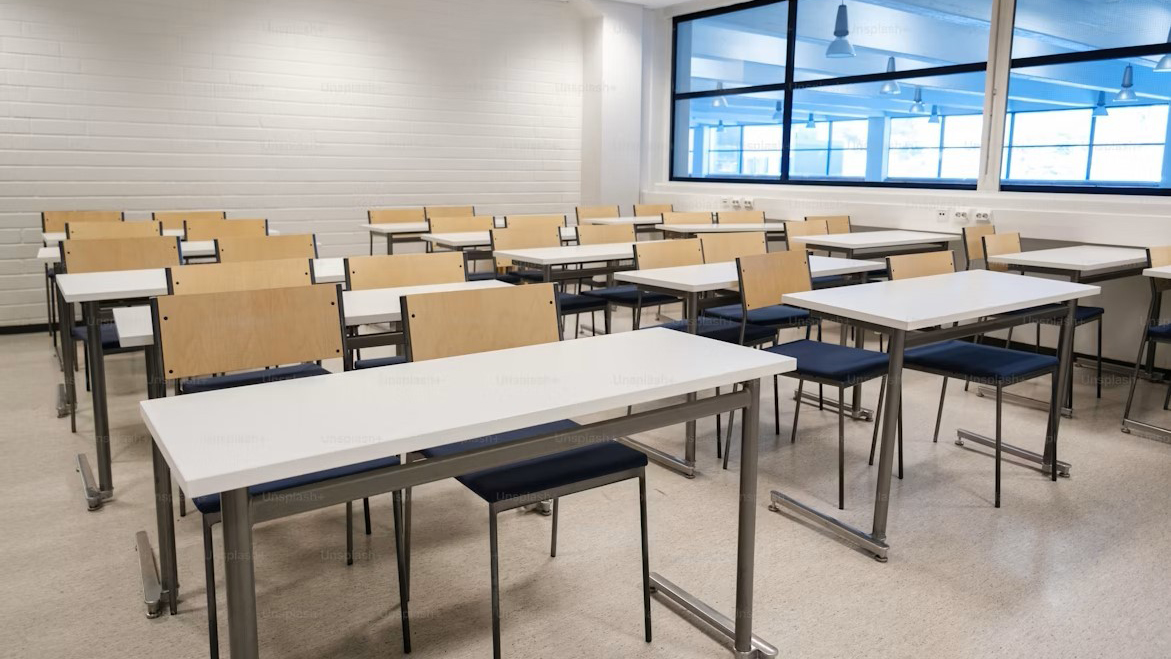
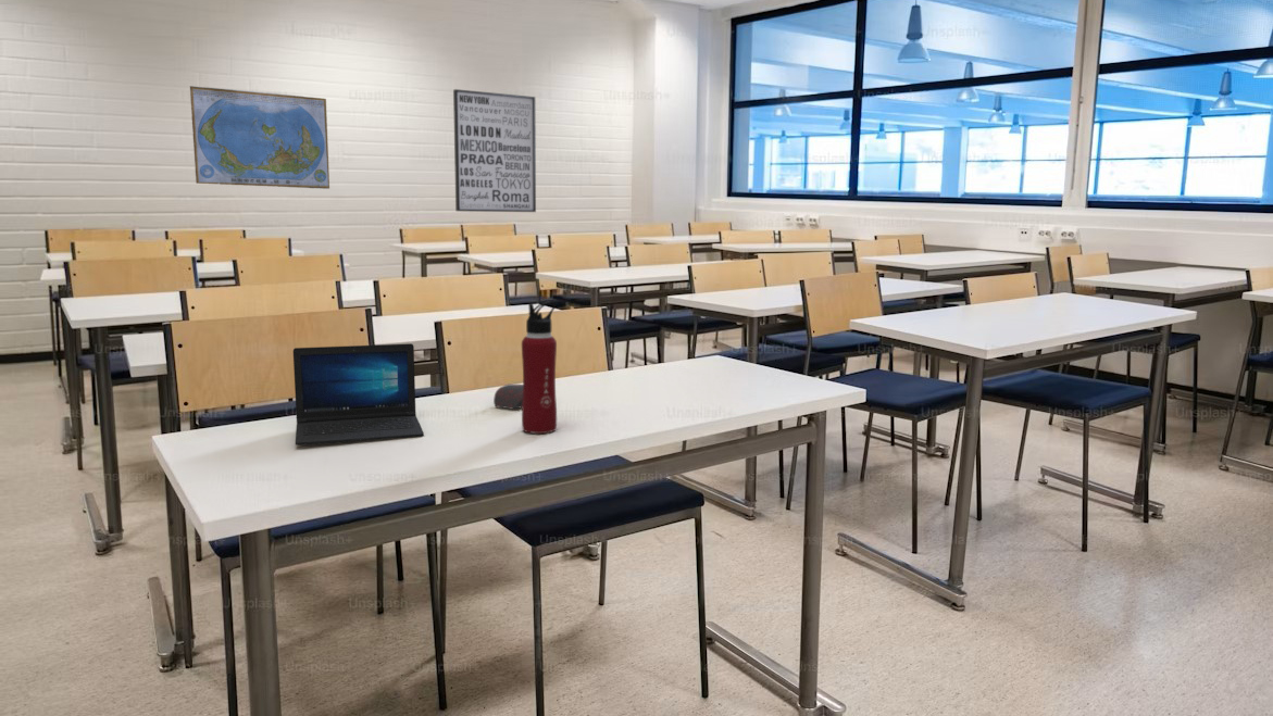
+ wall art [452,88,537,213]
+ computer mouse [492,384,523,411]
+ laptop [292,342,425,447]
+ world map [189,85,330,190]
+ water bottle [521,301,558,435]
